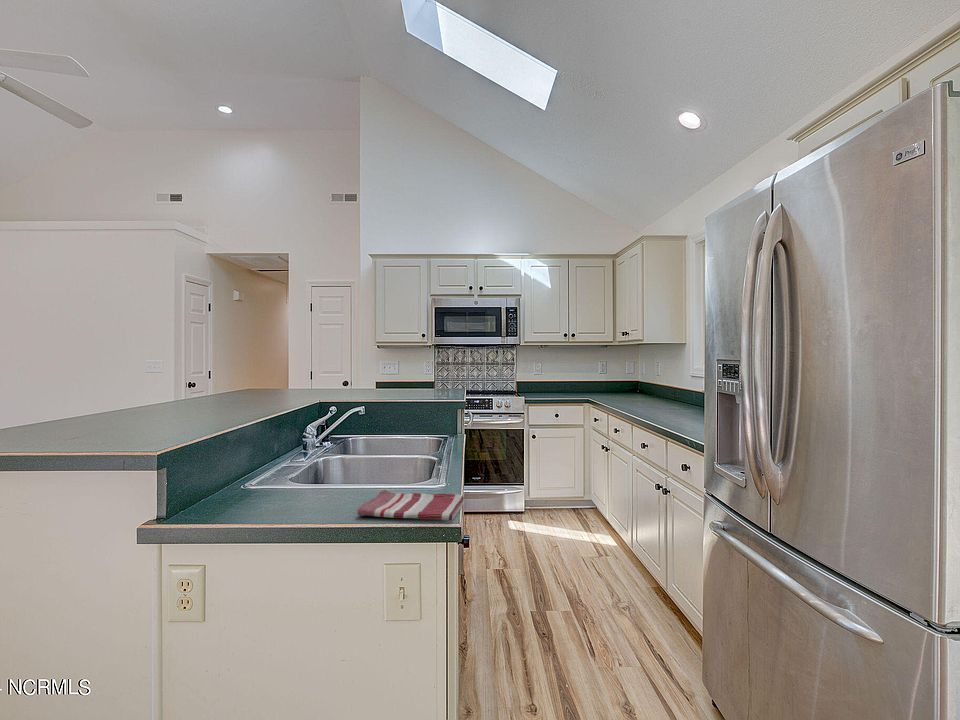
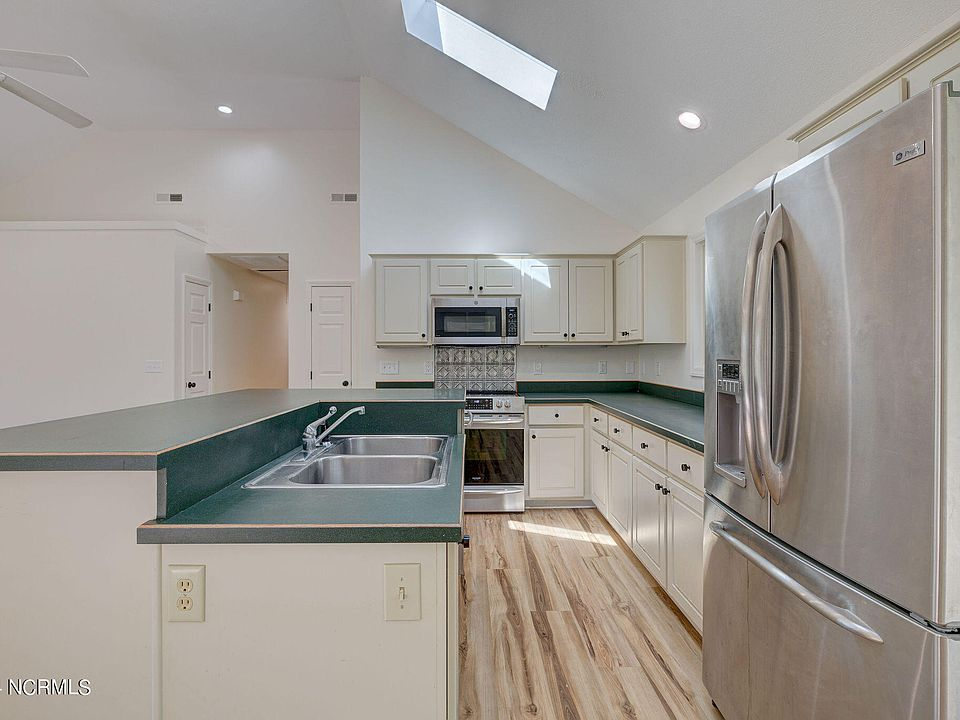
- dish towel [357,489,465,521]
